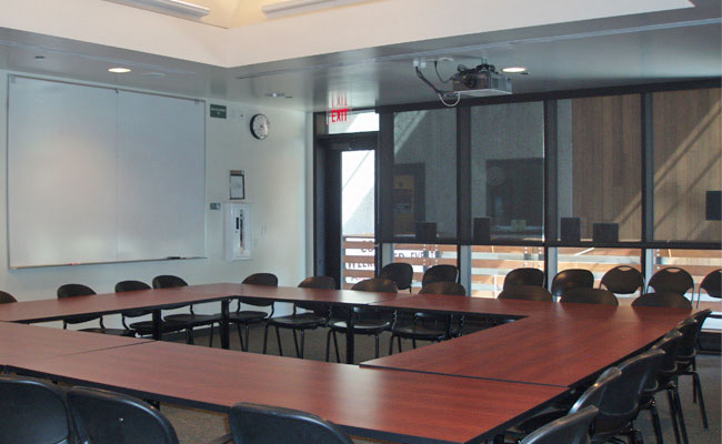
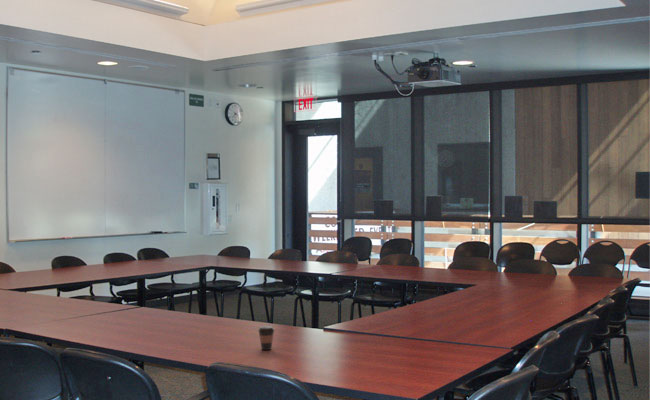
+ coffee cup [257,325,276,351]
